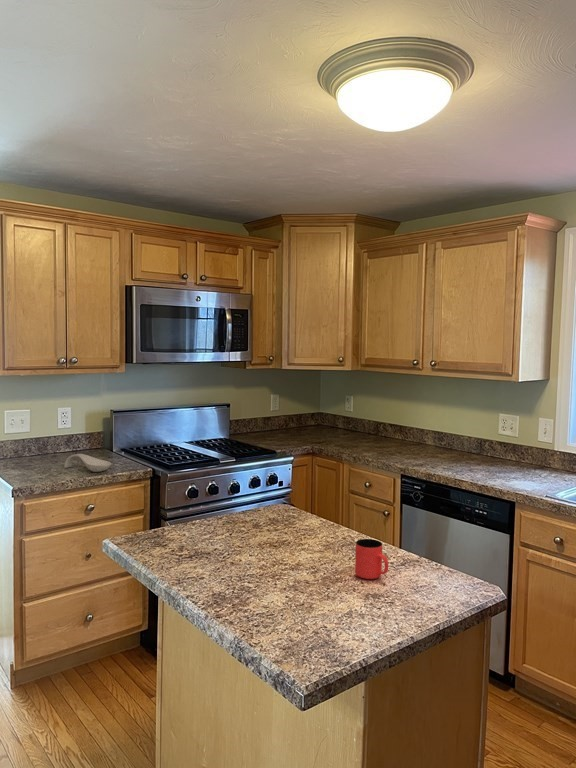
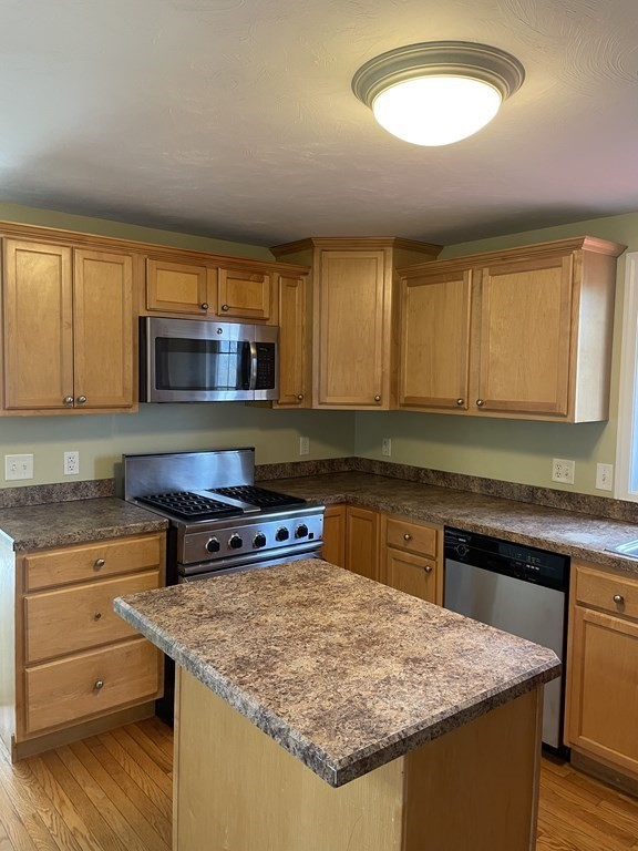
- spoon rest [63,453,112,473]
- cup [354,538,389,580]
